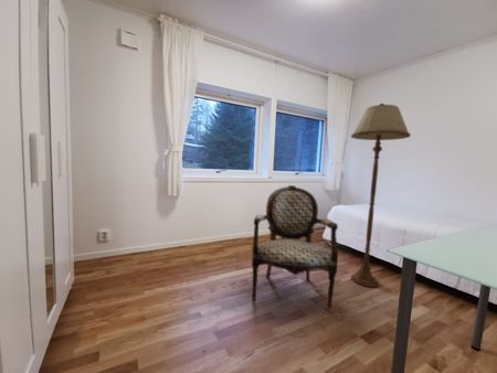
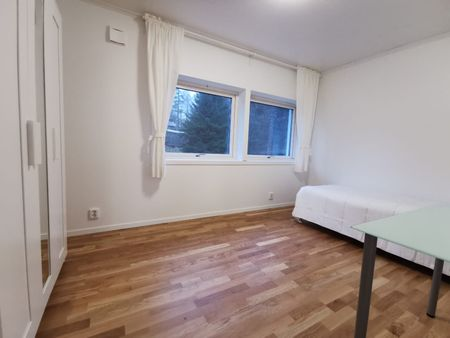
- armchair [251,184,339,308]
- floor lamp [350,103,412,288]
